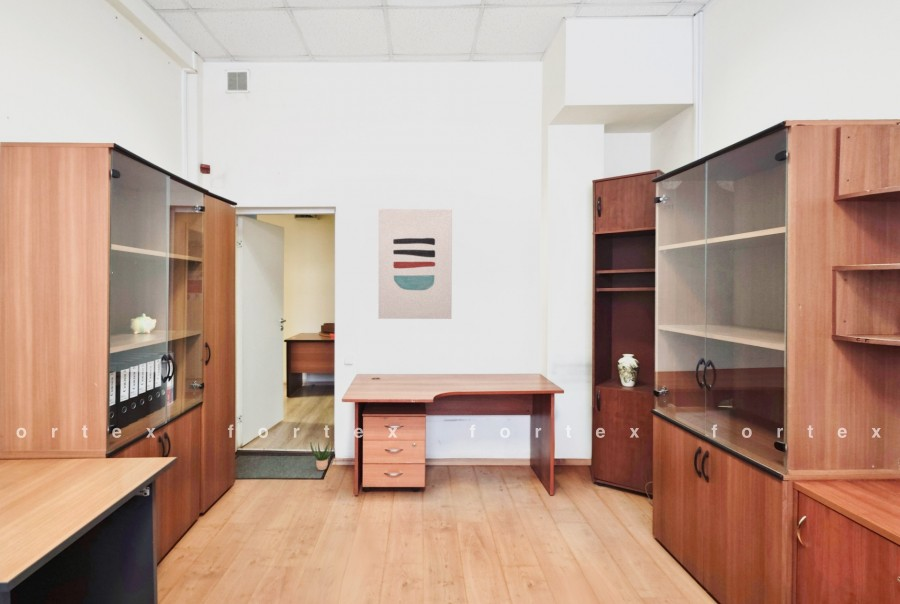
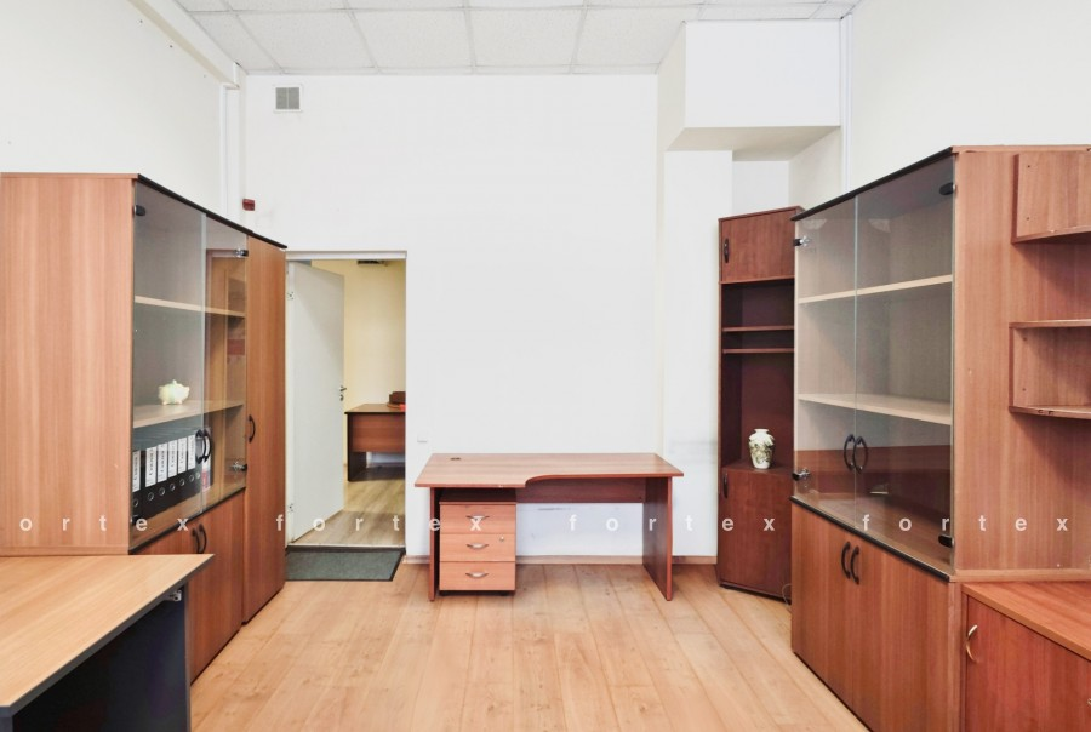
- wall art [378,208,453,320]
- potted plant [310,440,333,471]
